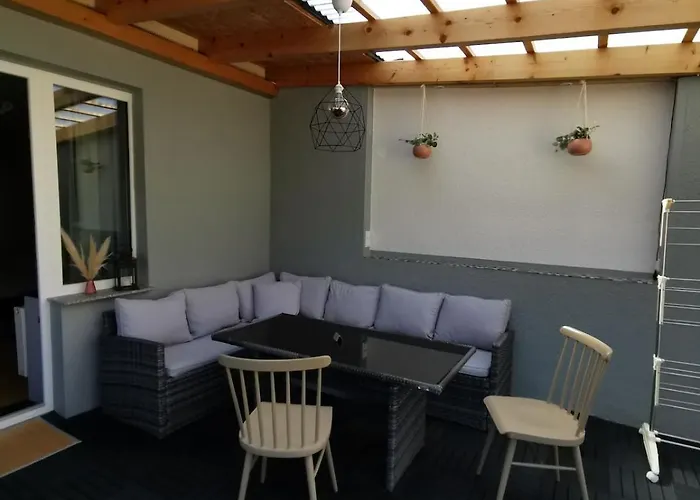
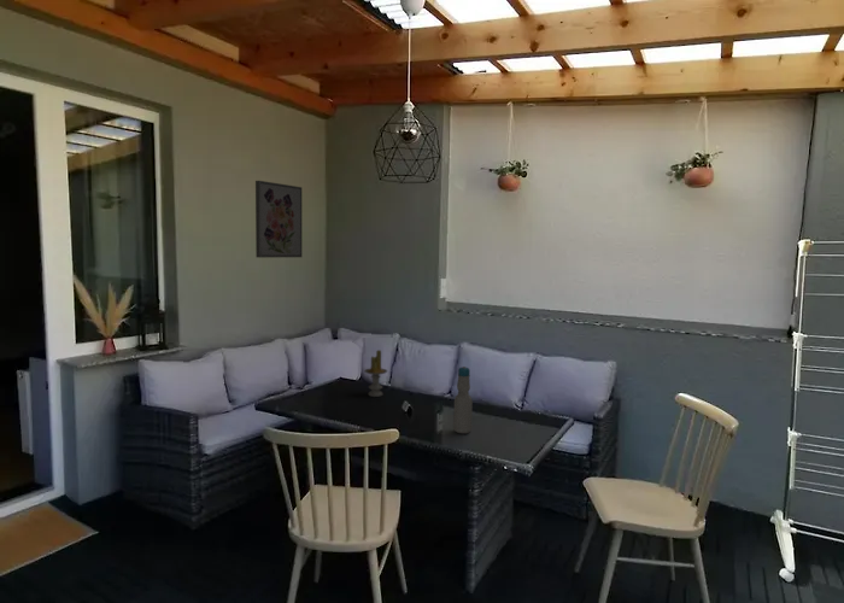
+ bottle [452,365,474,435]
+ candle [363,349,388,398]
+ wall art [254,180,303,259]
